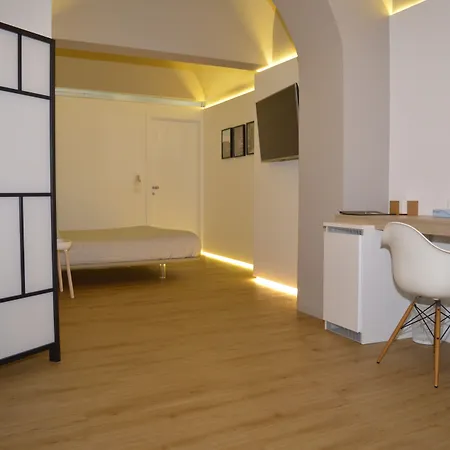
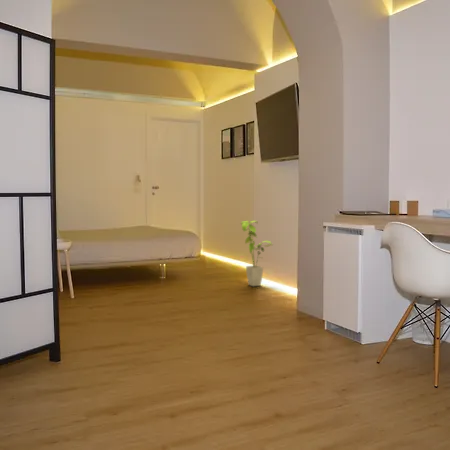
+ house plant [240,220,274,287]
